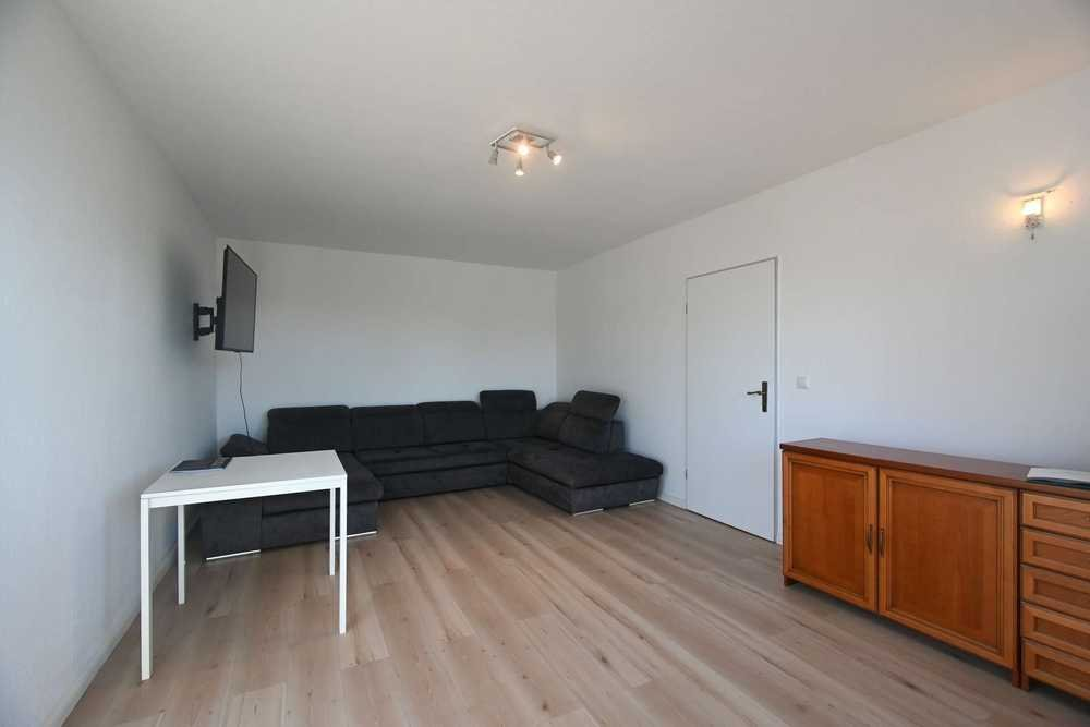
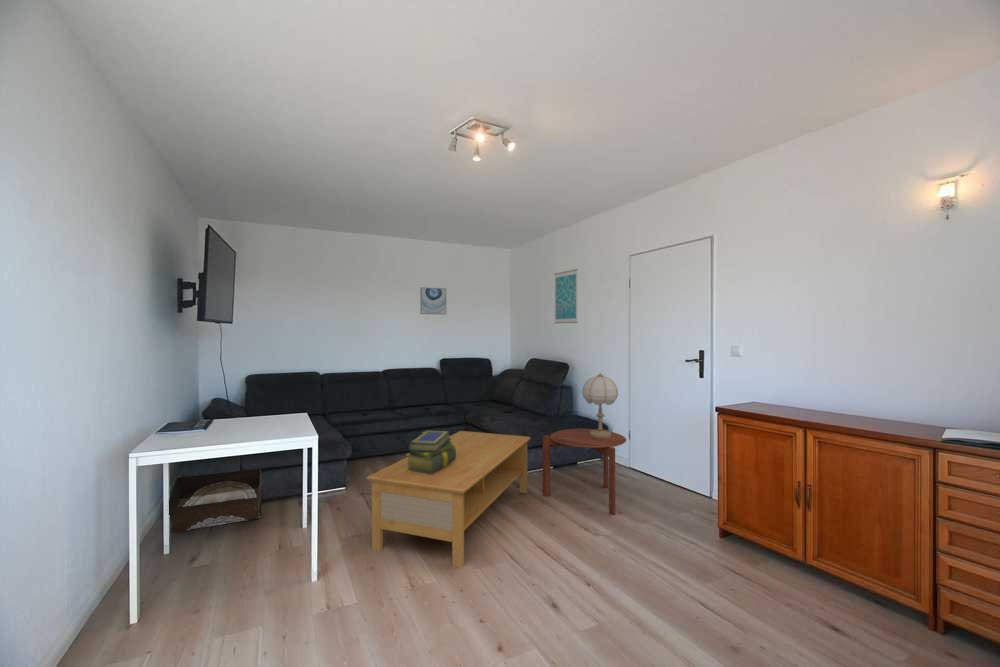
+ wall art [553,268,579,324]
+ side table [542,428,627,516]
+ coffee table [365,430,532,569]
+ storage bin [168,468,264,533]
+ stack of books [405,430,456,474]
+ table lamp [581,372,619,438]
+ wall art [419,286,447,316]
